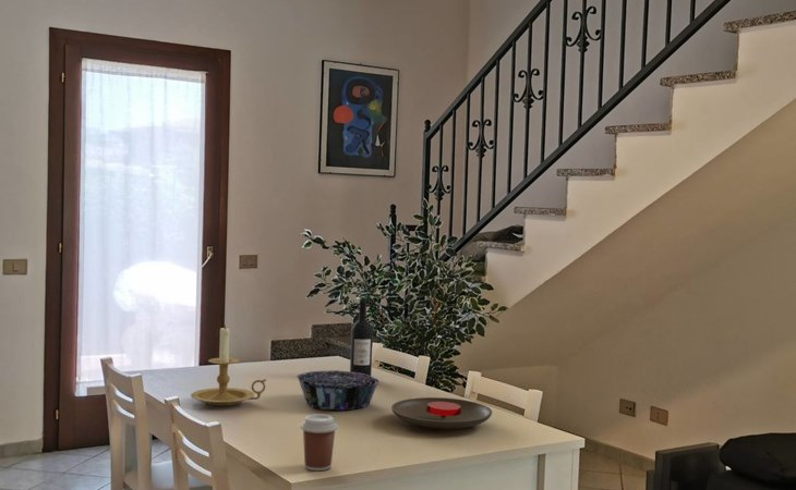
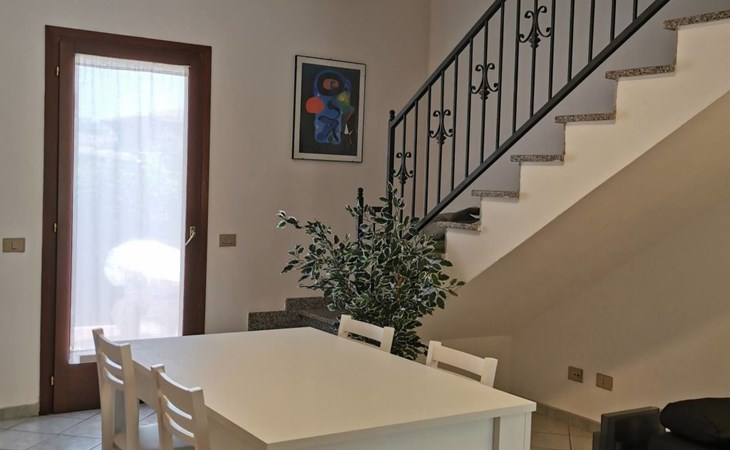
- plate [390,396,493,430]
- wine bottle [349,298,374,377]
- coffee cup [300,414,339,471]
- candle holder [190,324,267,407]
- decorative bowl [296,369,381,412]
